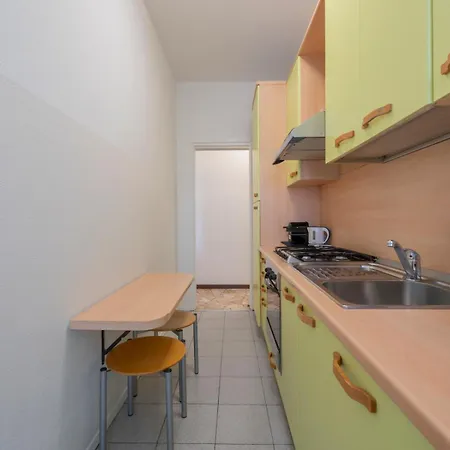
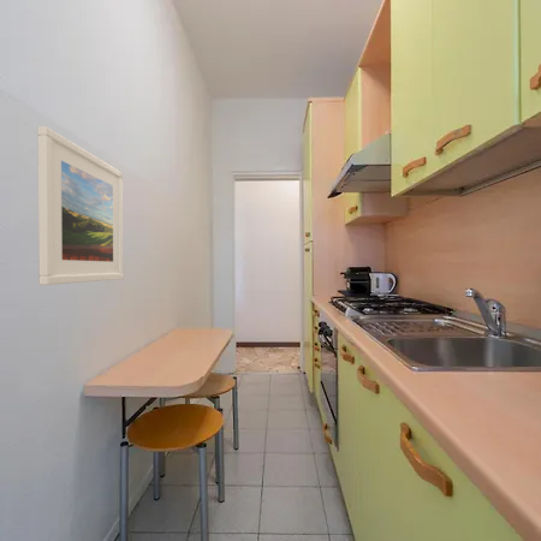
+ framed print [37,125,125,286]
